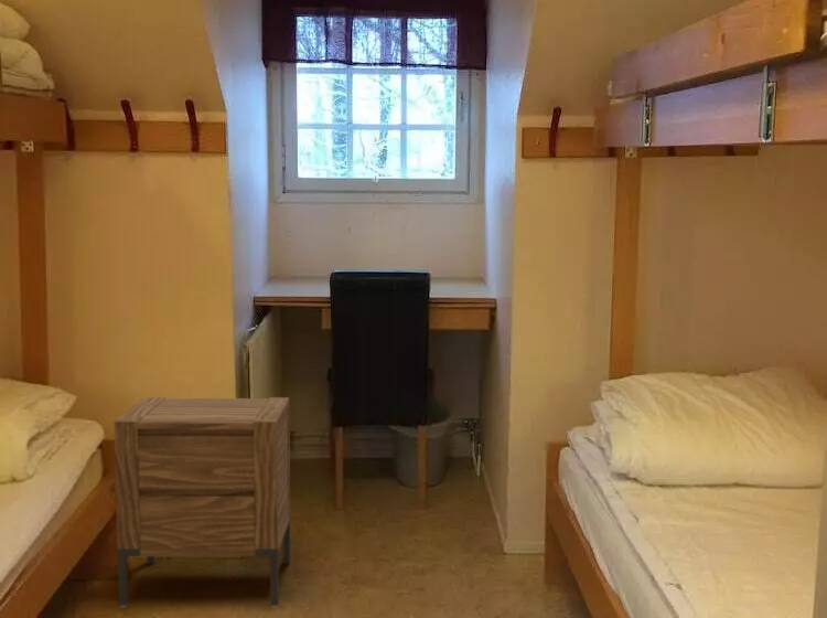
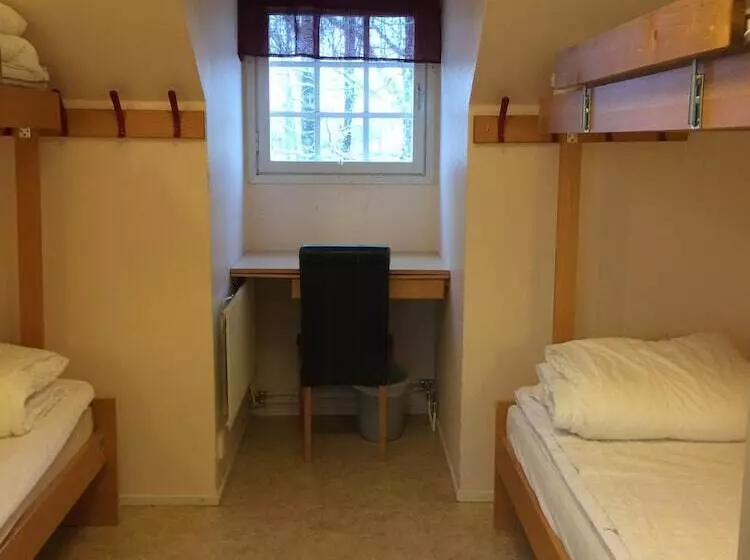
- nightstand [114,396,291,608]
